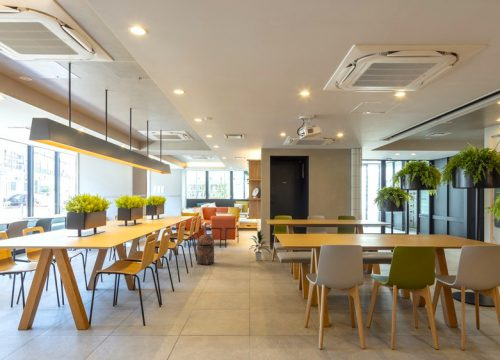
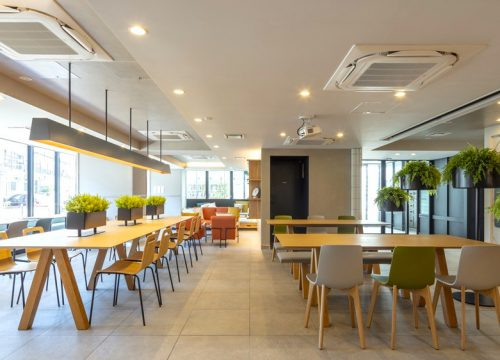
- indoor plant [248,229,272,262]
- trash can [196,233,215,266]
